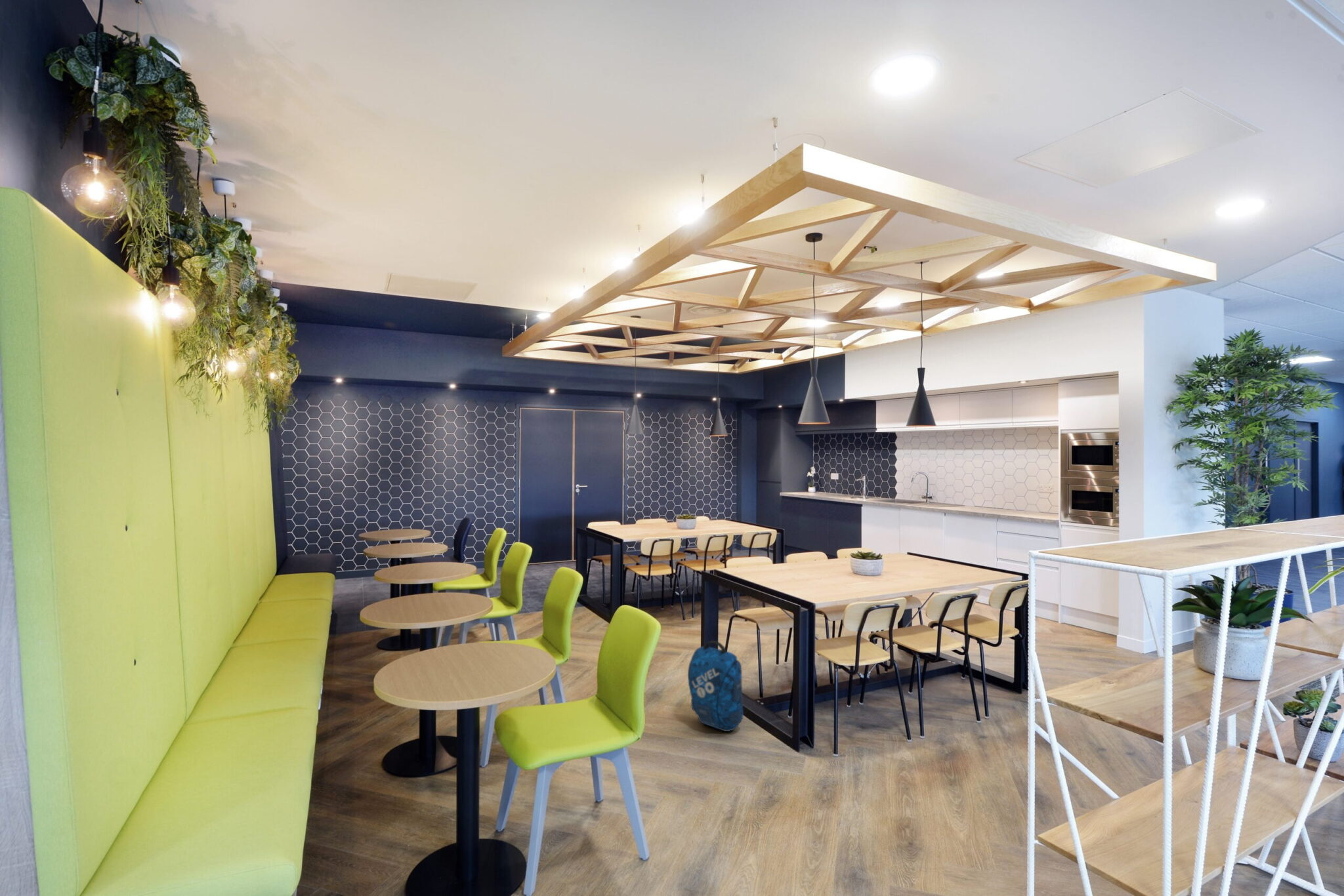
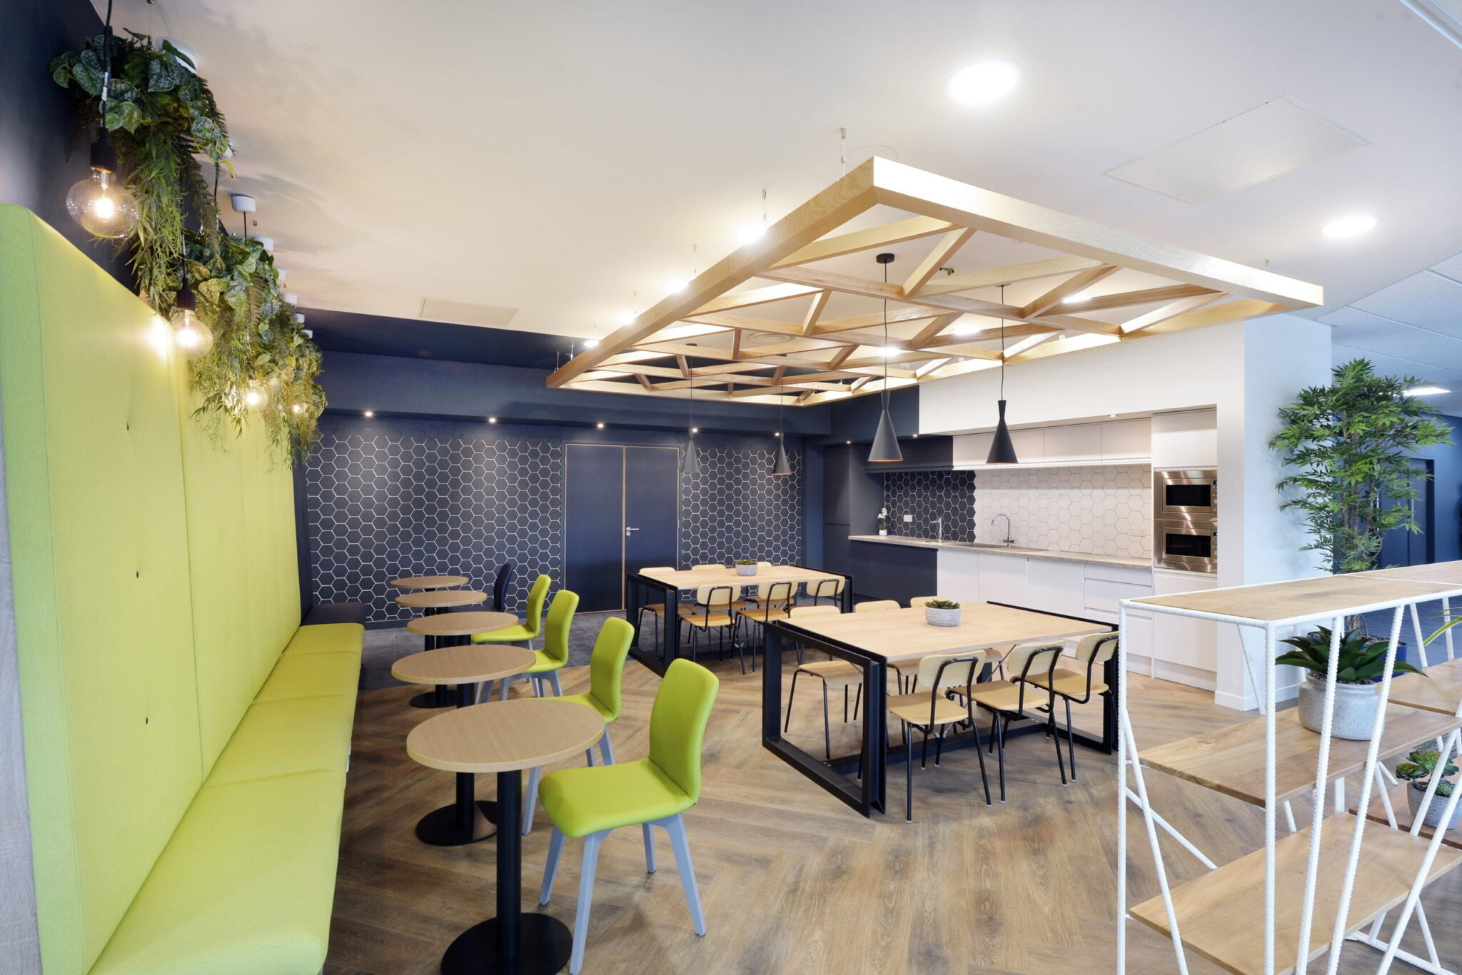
- backpack [687,640,744,732]
